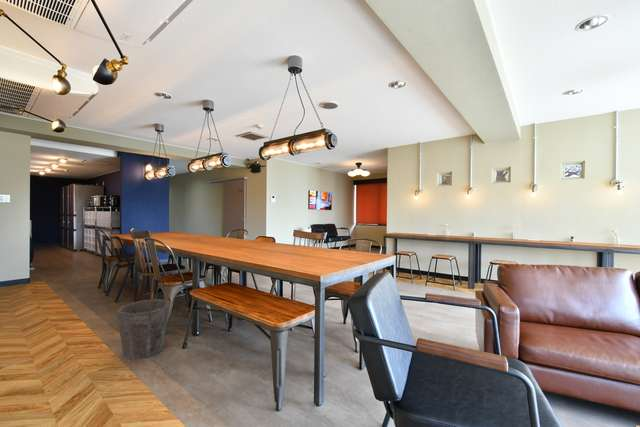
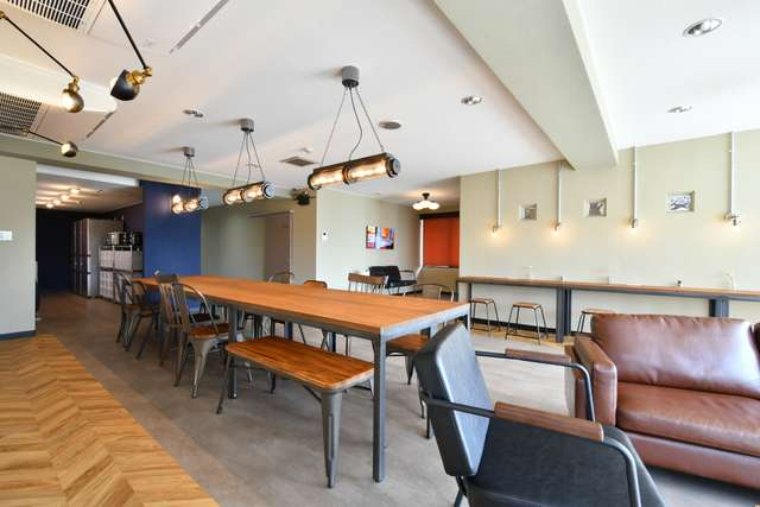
- waste bin [115,298,171,361]
